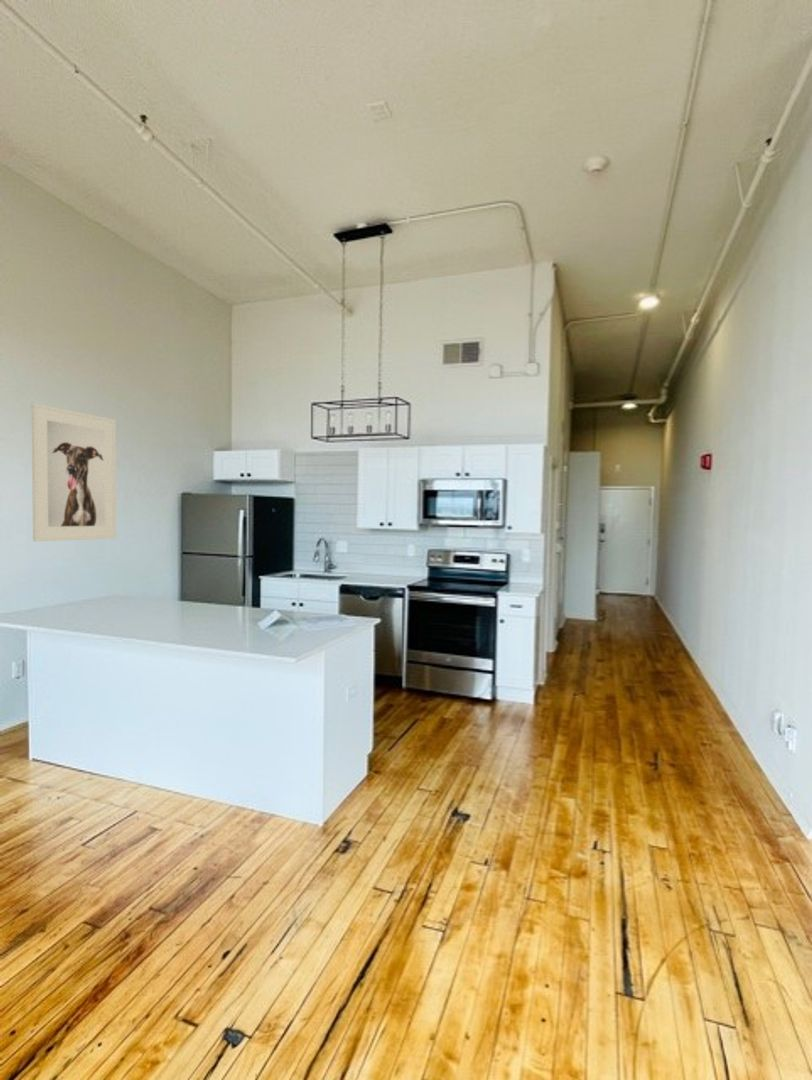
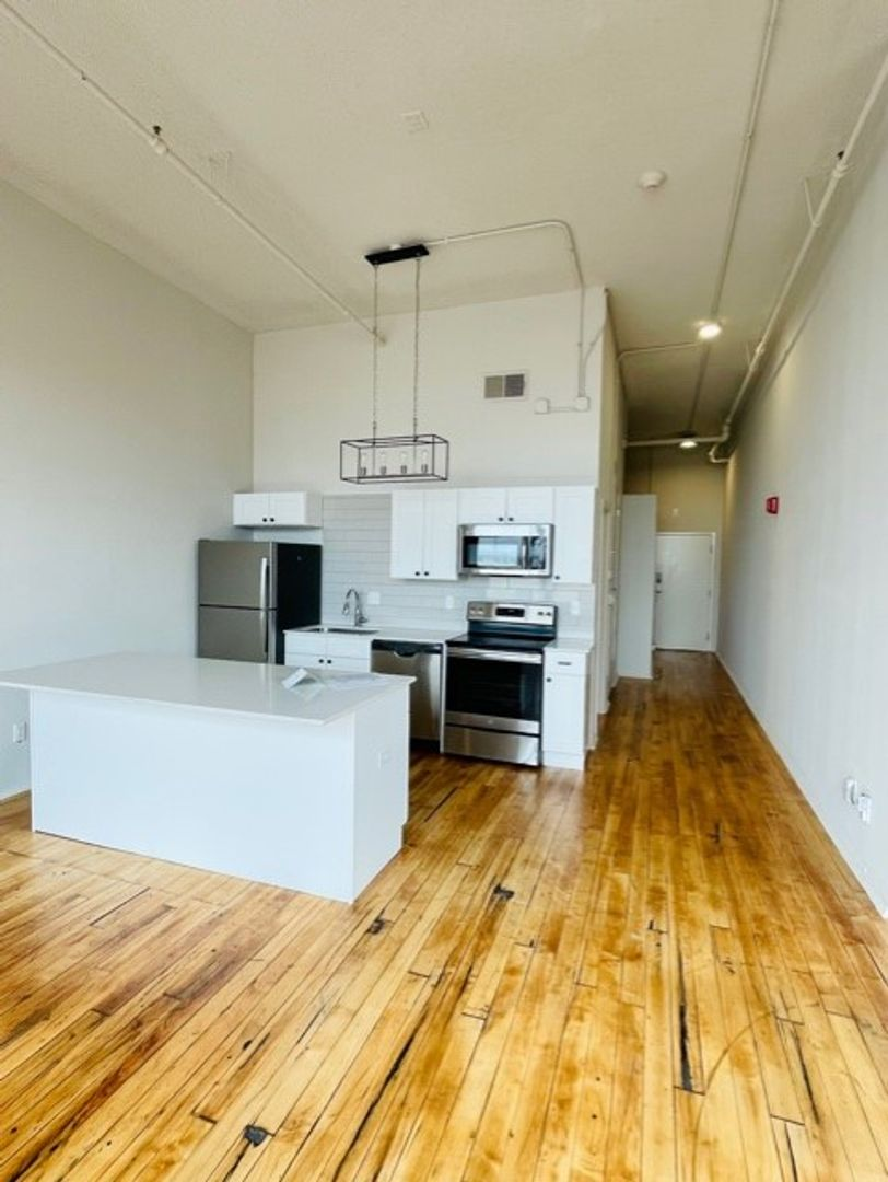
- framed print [31,402,117,542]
